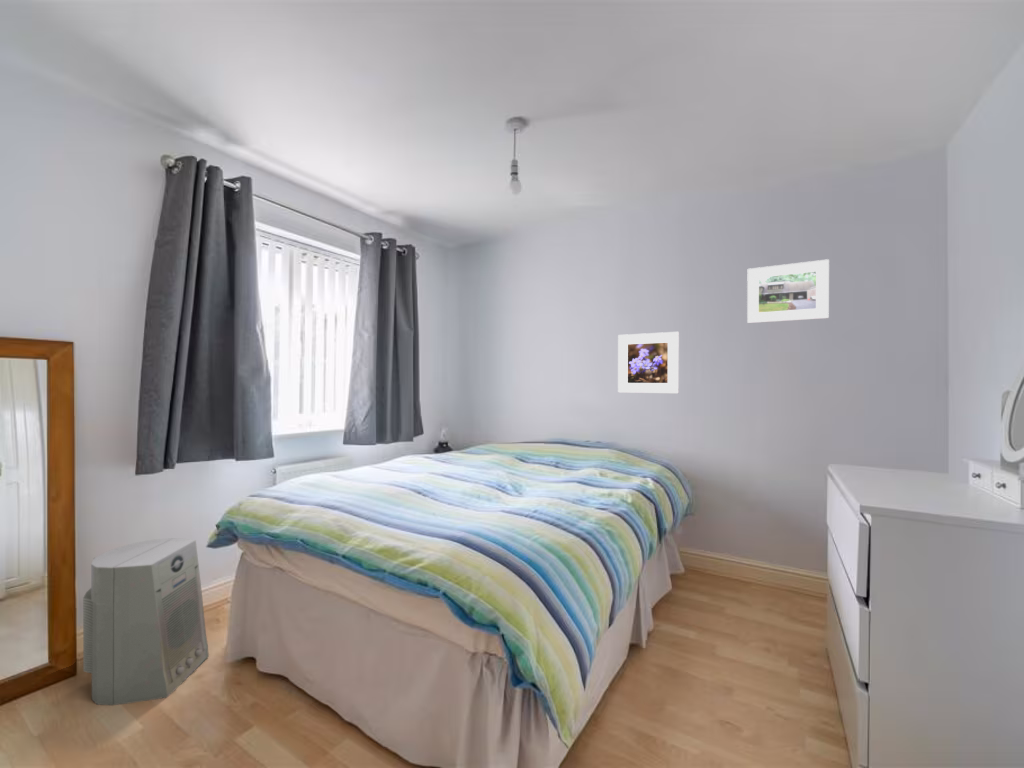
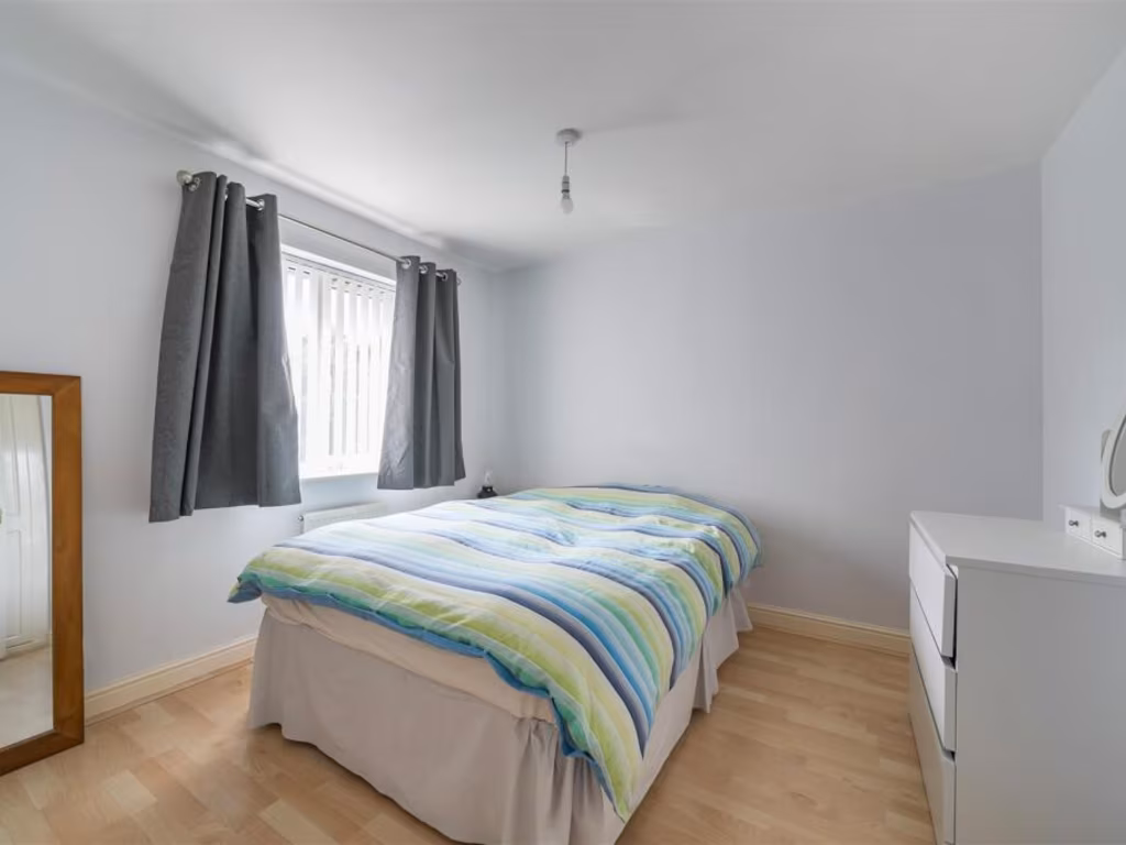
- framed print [617,331,680,394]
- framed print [746,258,830,324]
- fan [82,538,210,706]
